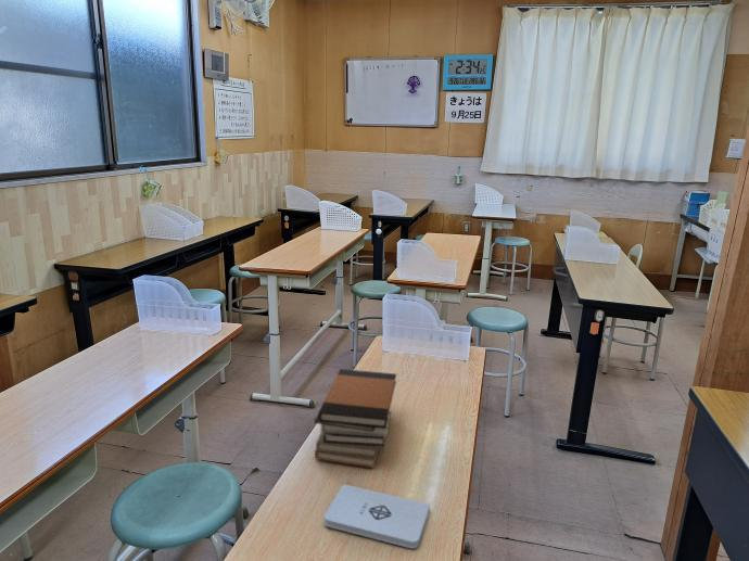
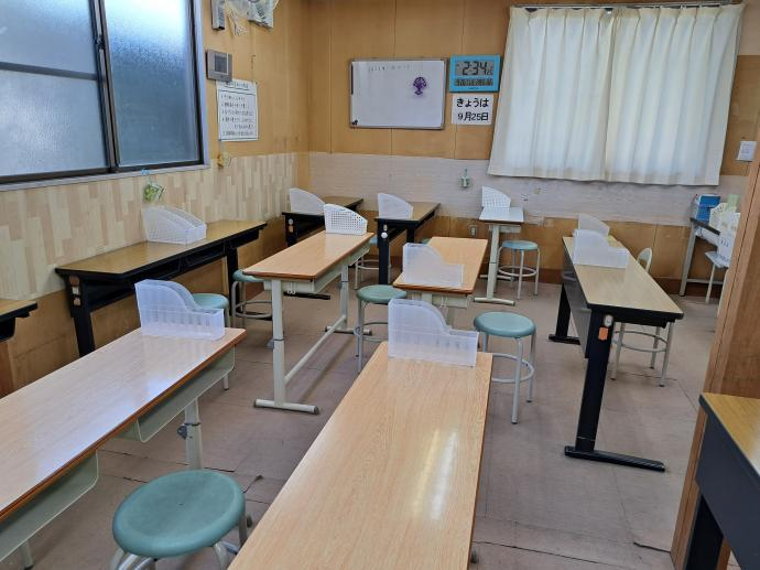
- book stack [314,368,397,469]
- notepad [323,483,431,549]
